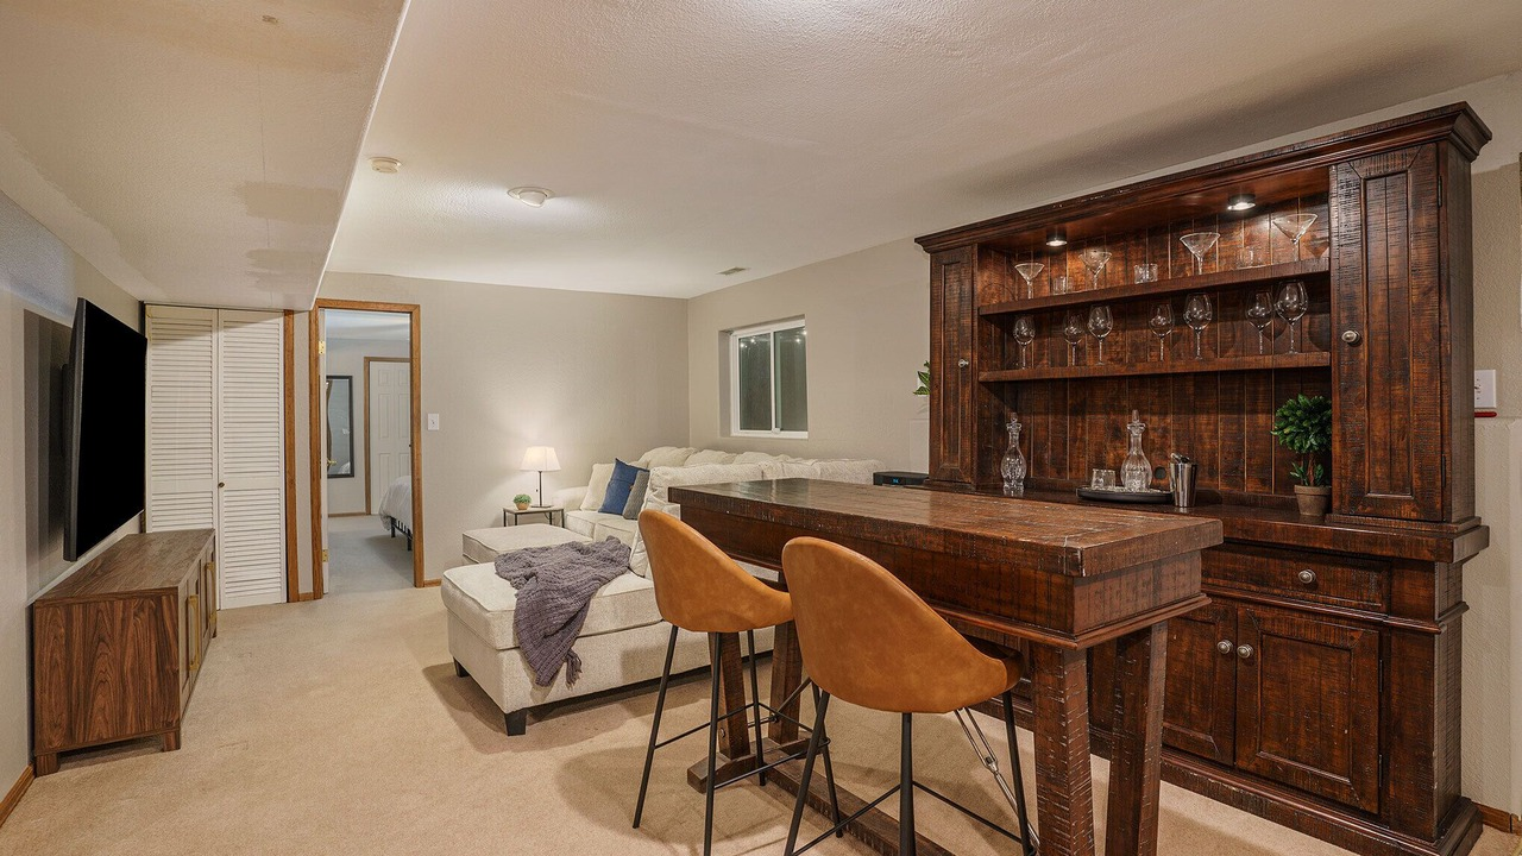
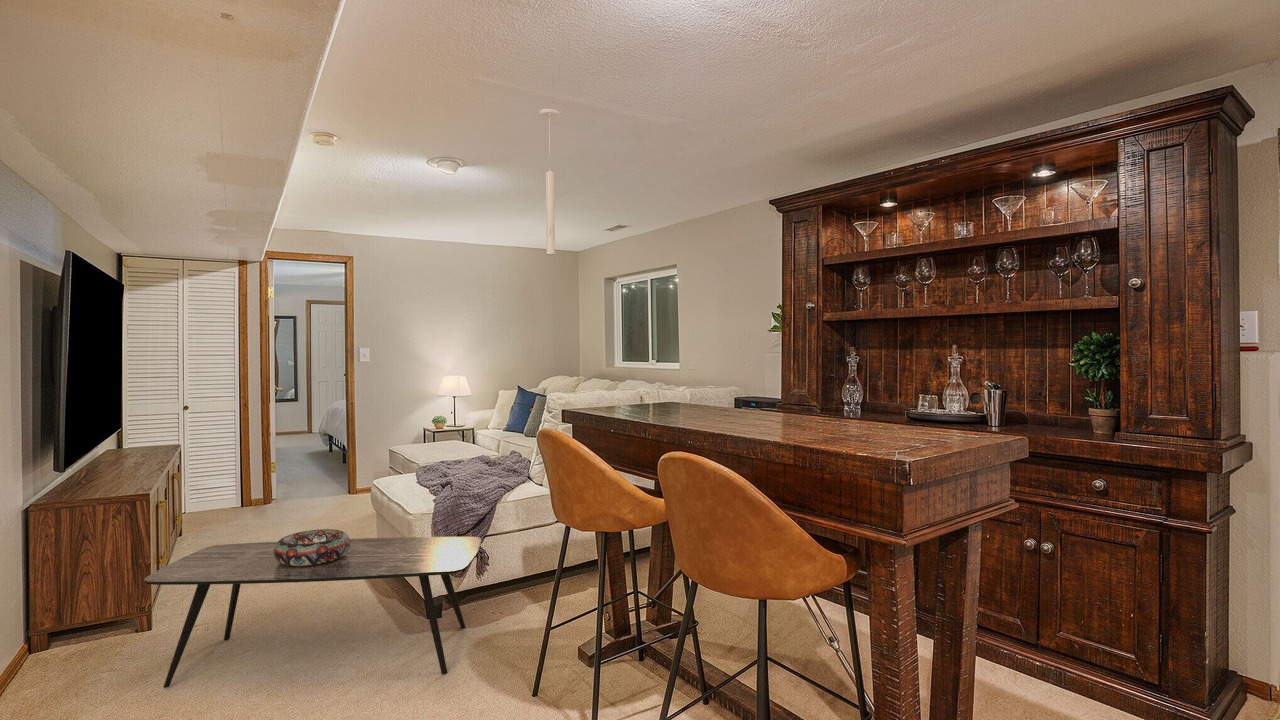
+ ceiling light [538,108,561,256]
+ decorative bowl [274,528,351,566]
+ coffee table [143,536,482,689]
